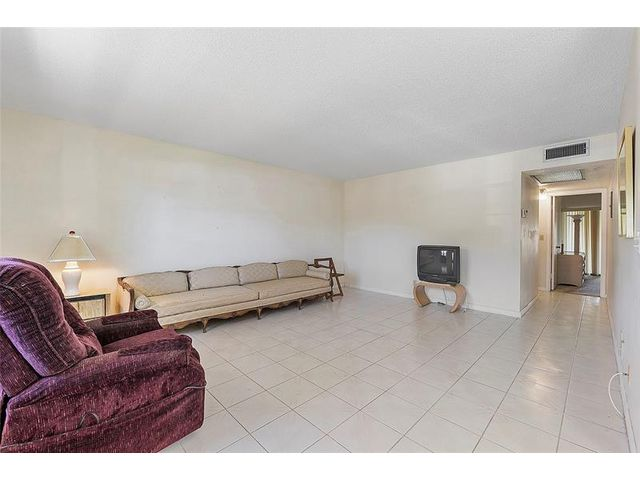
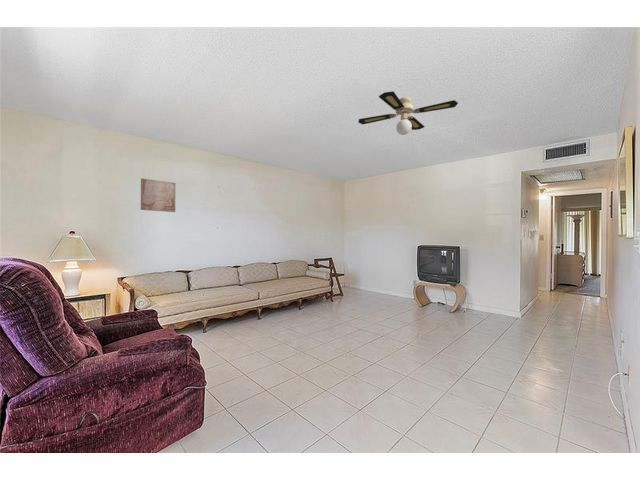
+ wall art [140,177,177,213]
+ ceiling fan [357,90,459,136]
